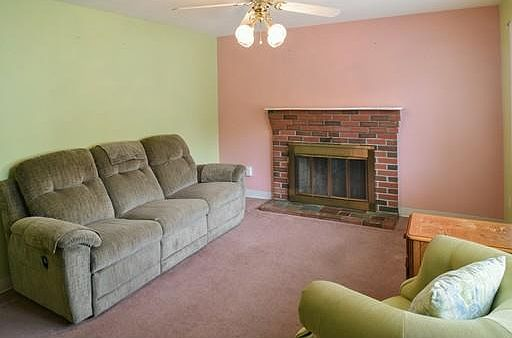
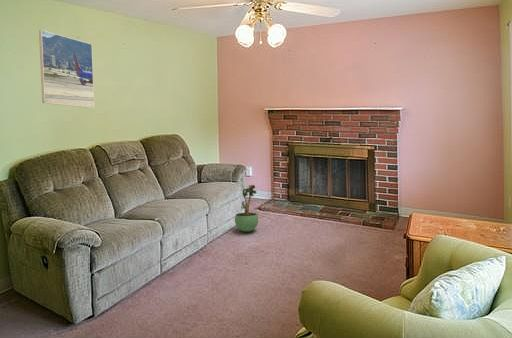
+ potted plant [234,184,259,233]
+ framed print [38,29,95,109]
